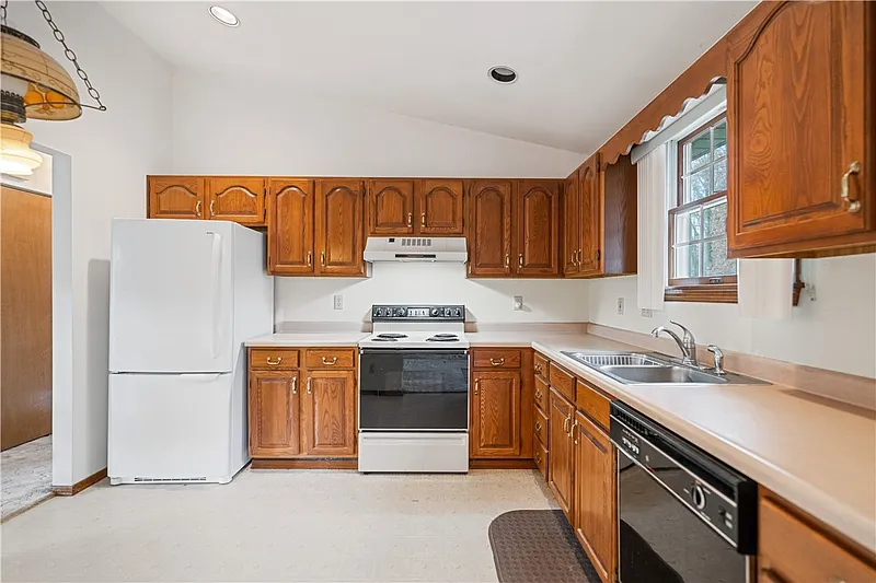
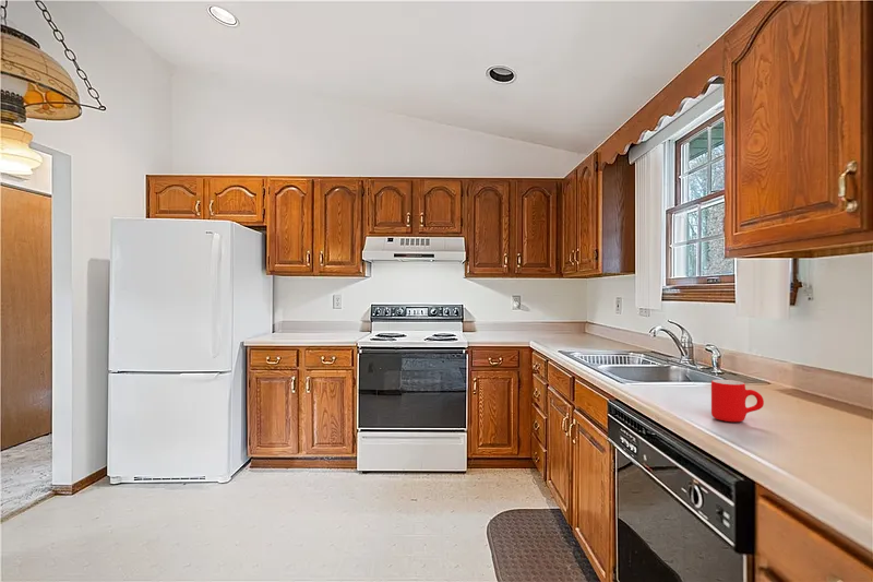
+ mug [710,379,765,423]
